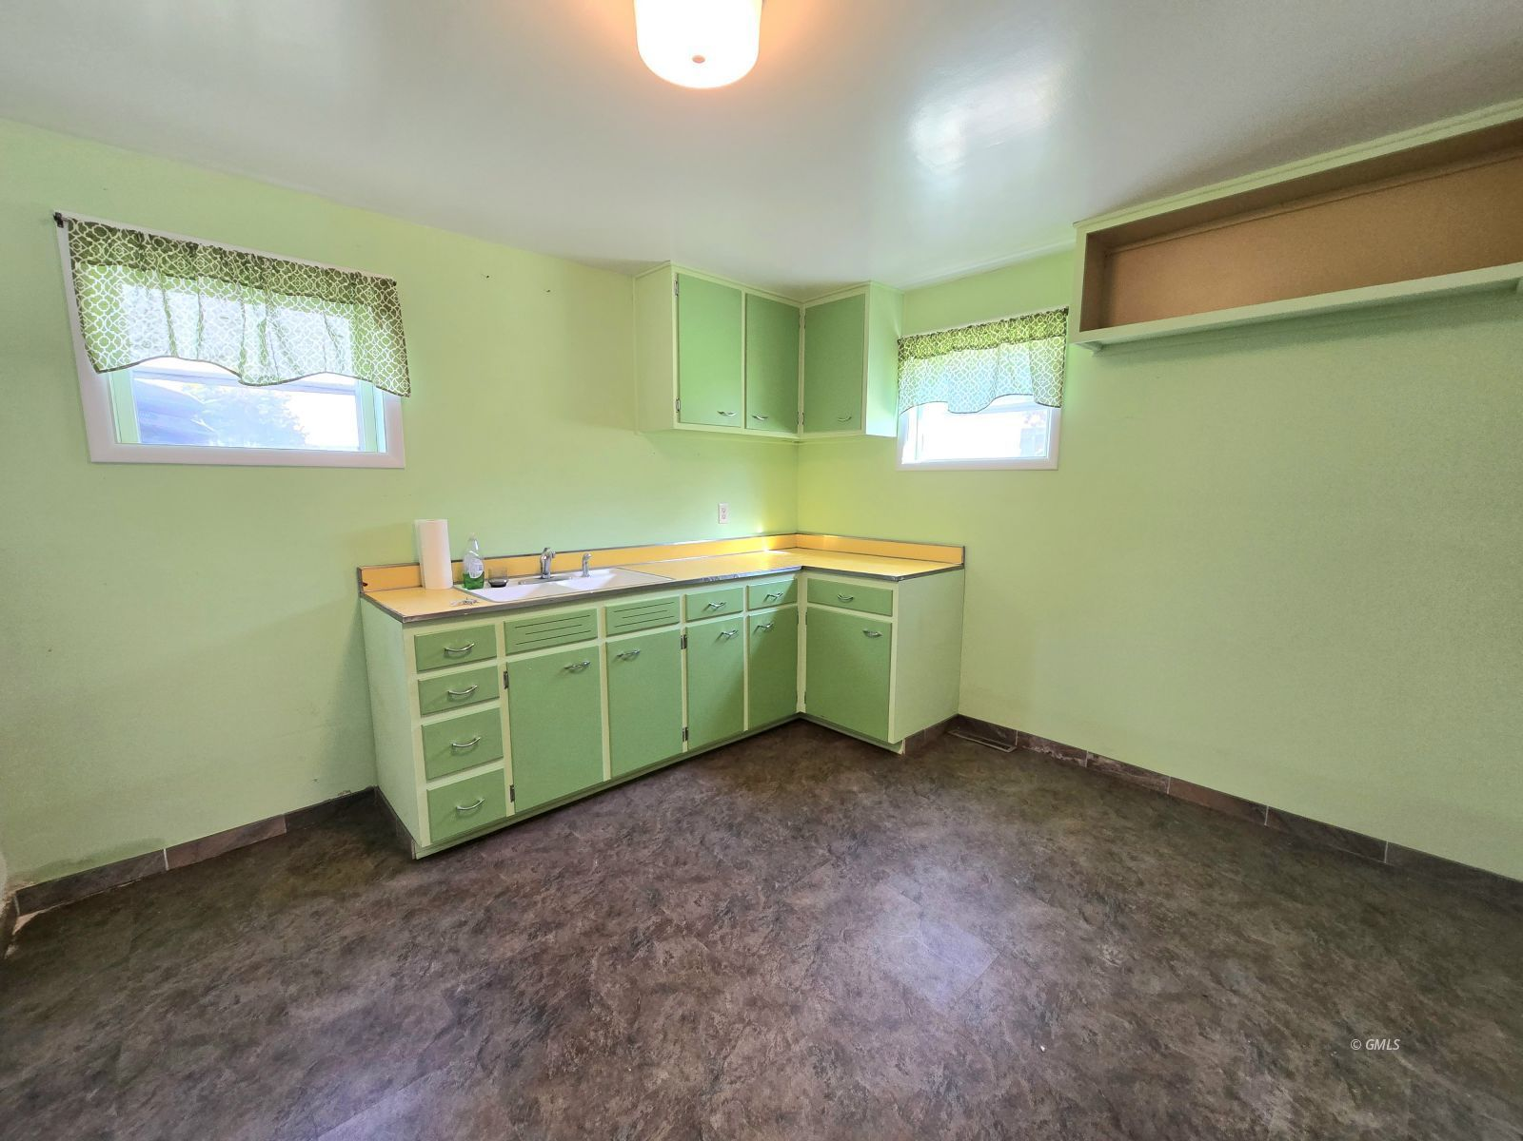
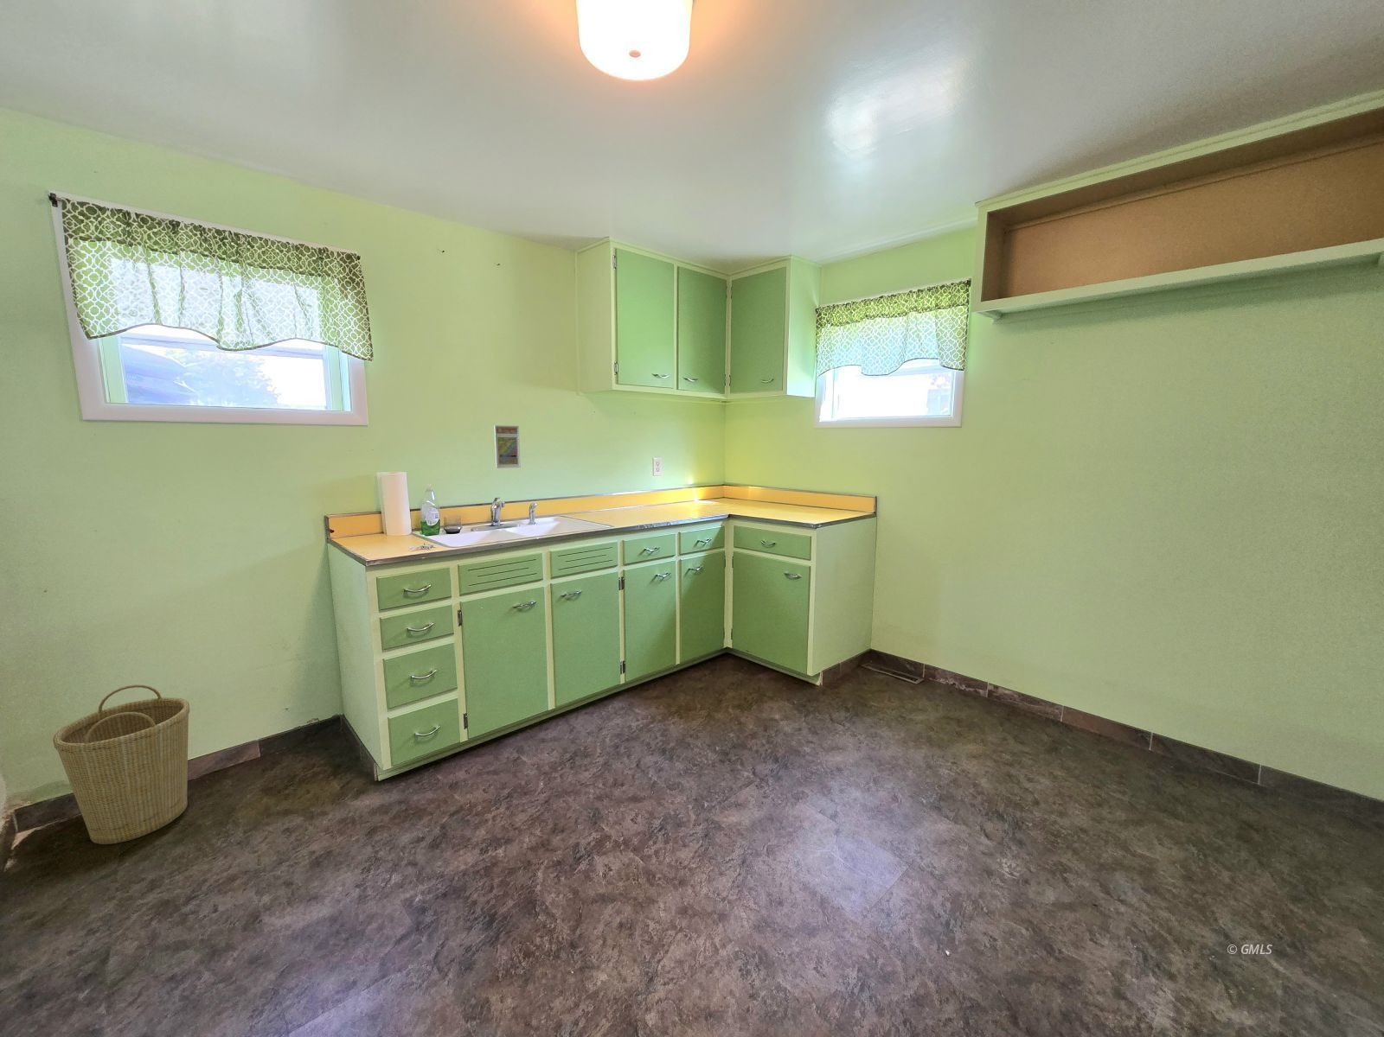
+ basket [52,684,191,845]
+ trading card display case [493,425,522,469]
